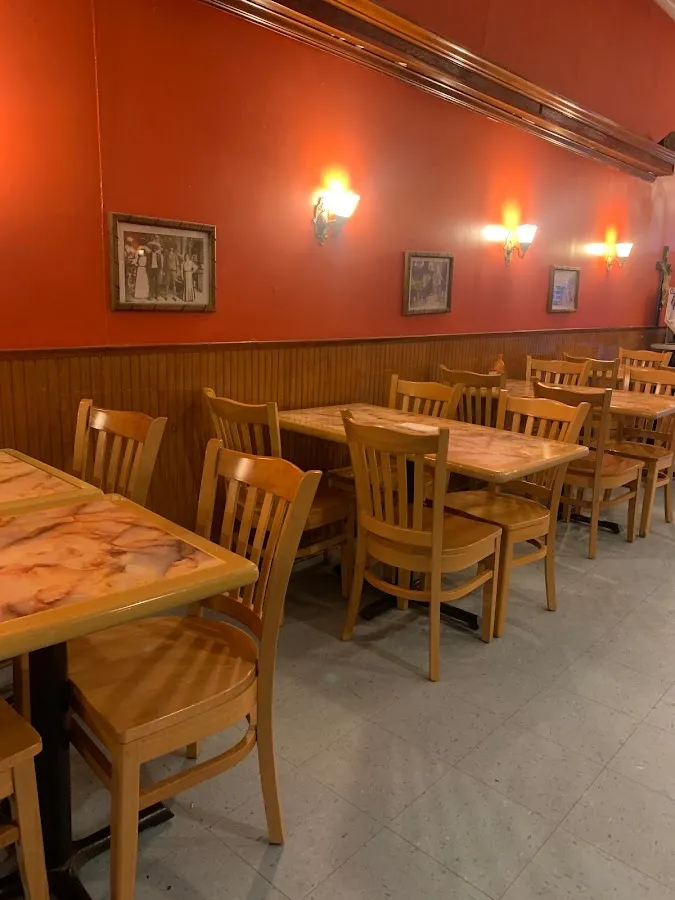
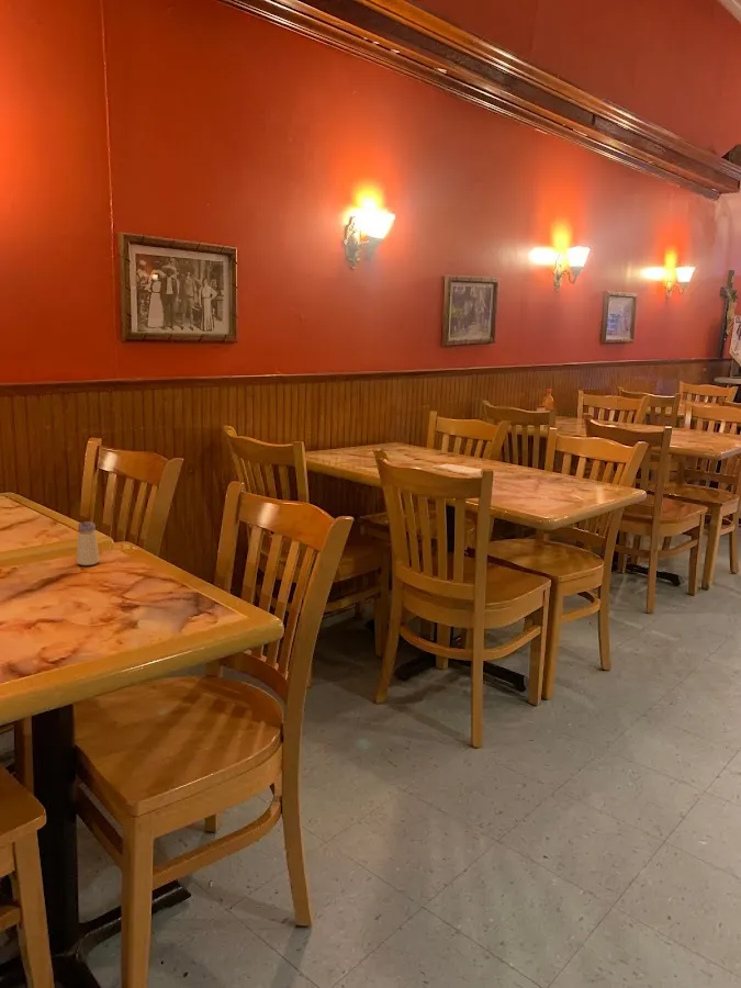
+ saltshaker [76,520,101,566]
